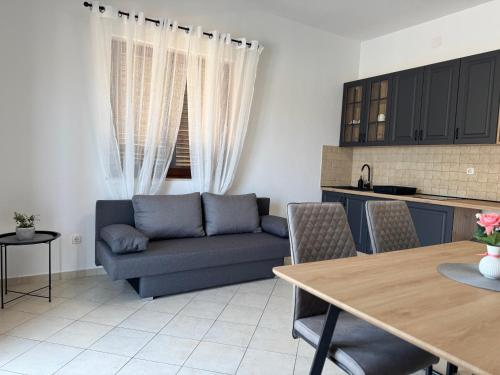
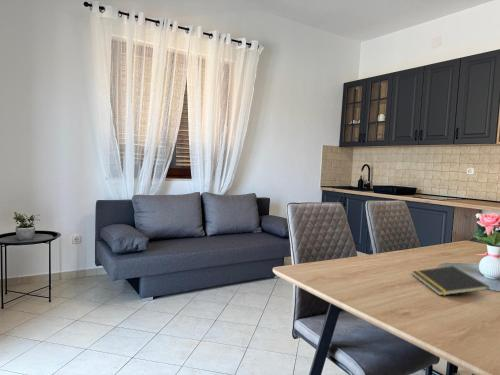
+ notepad [411,265,490,297]
